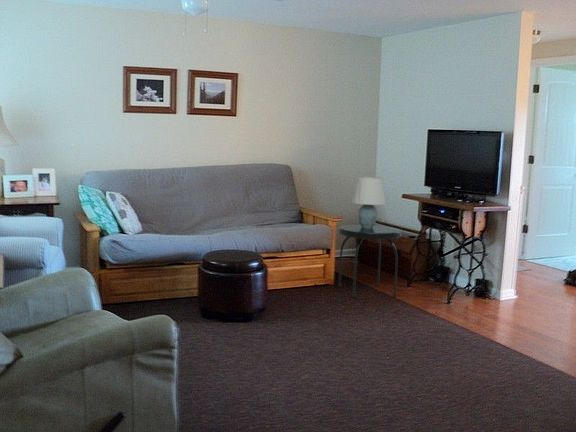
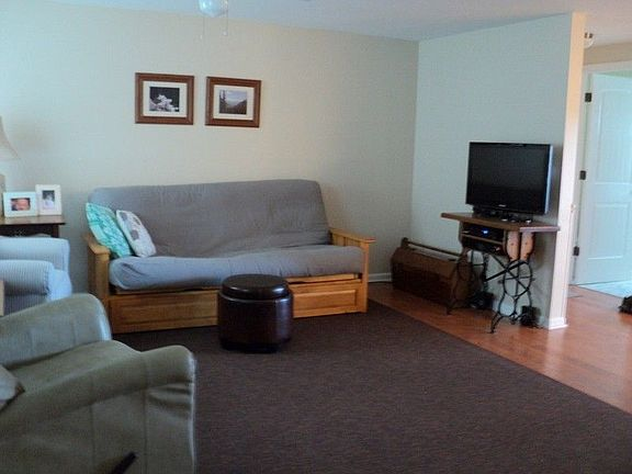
- side table [337,224,403,298]
- table lamp [351,176,387,229]
